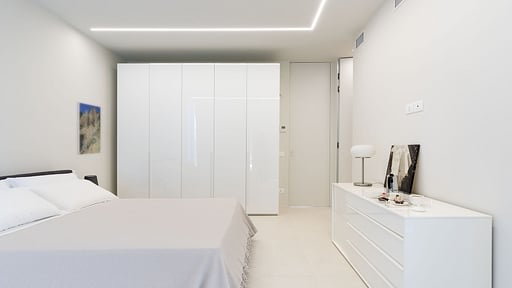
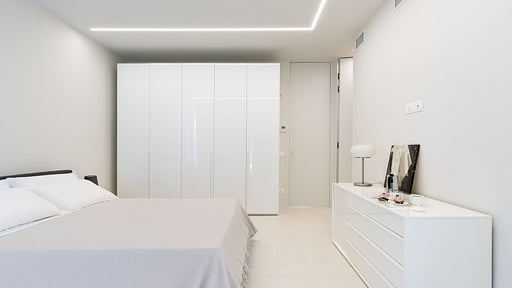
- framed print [76,101,102,156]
